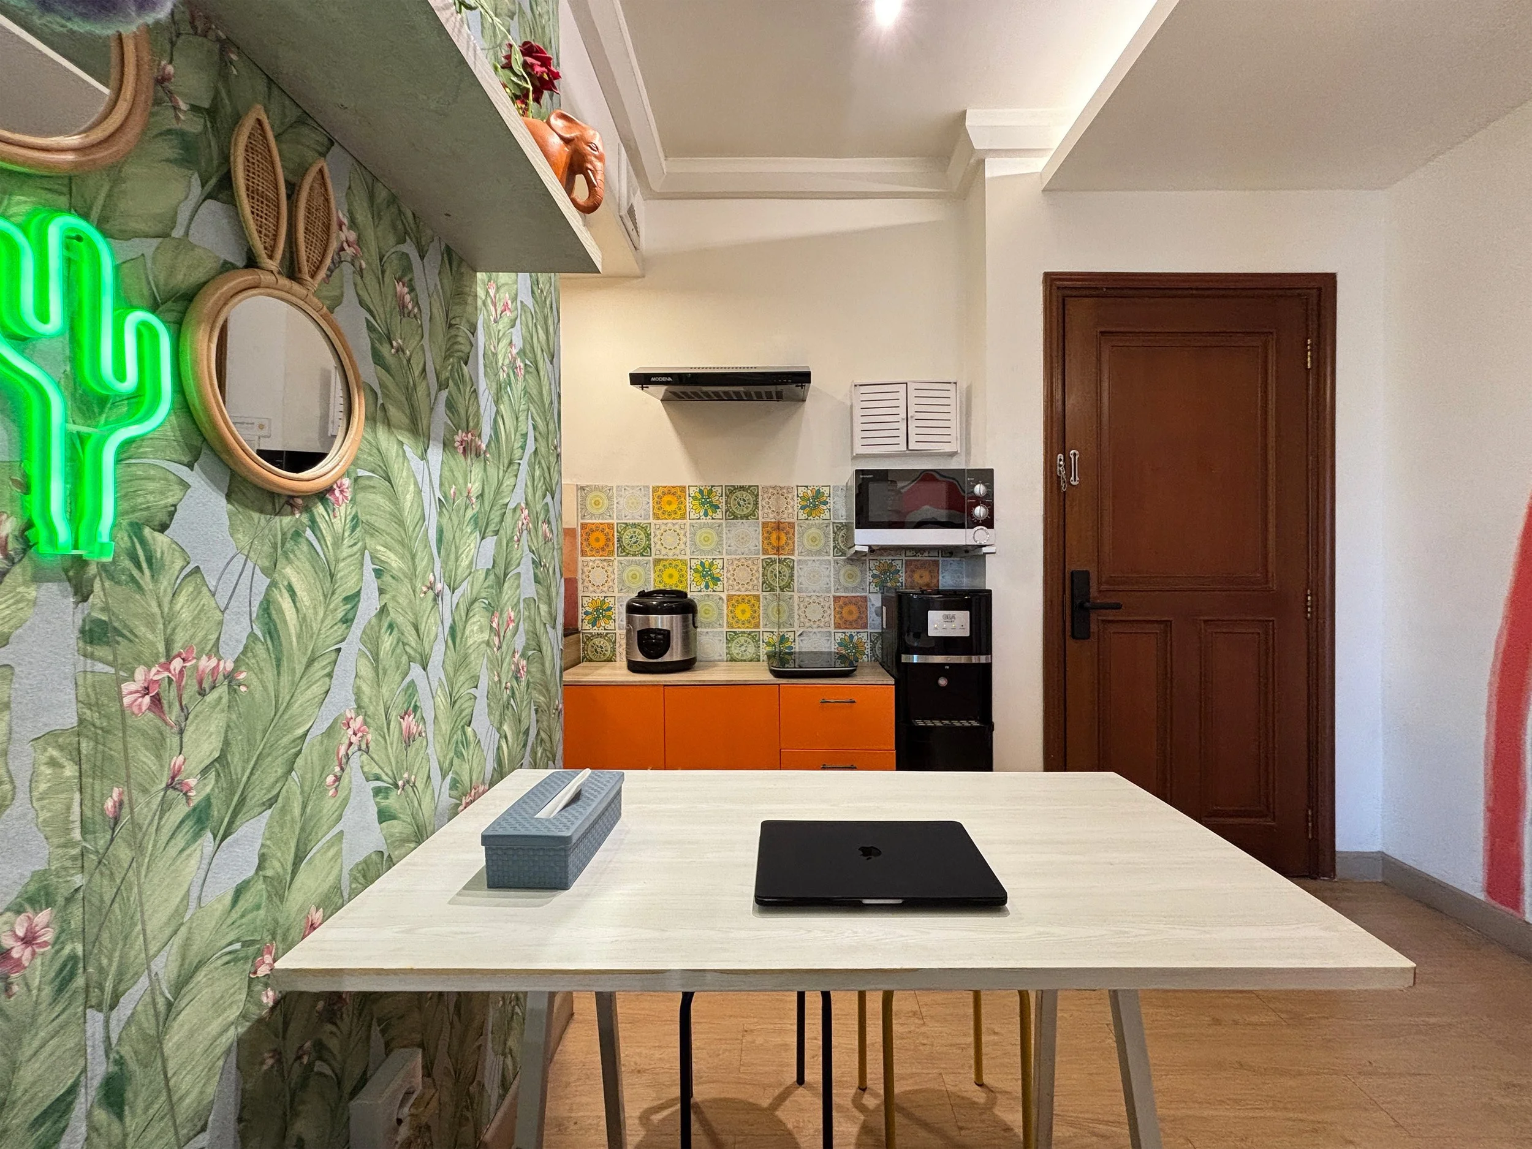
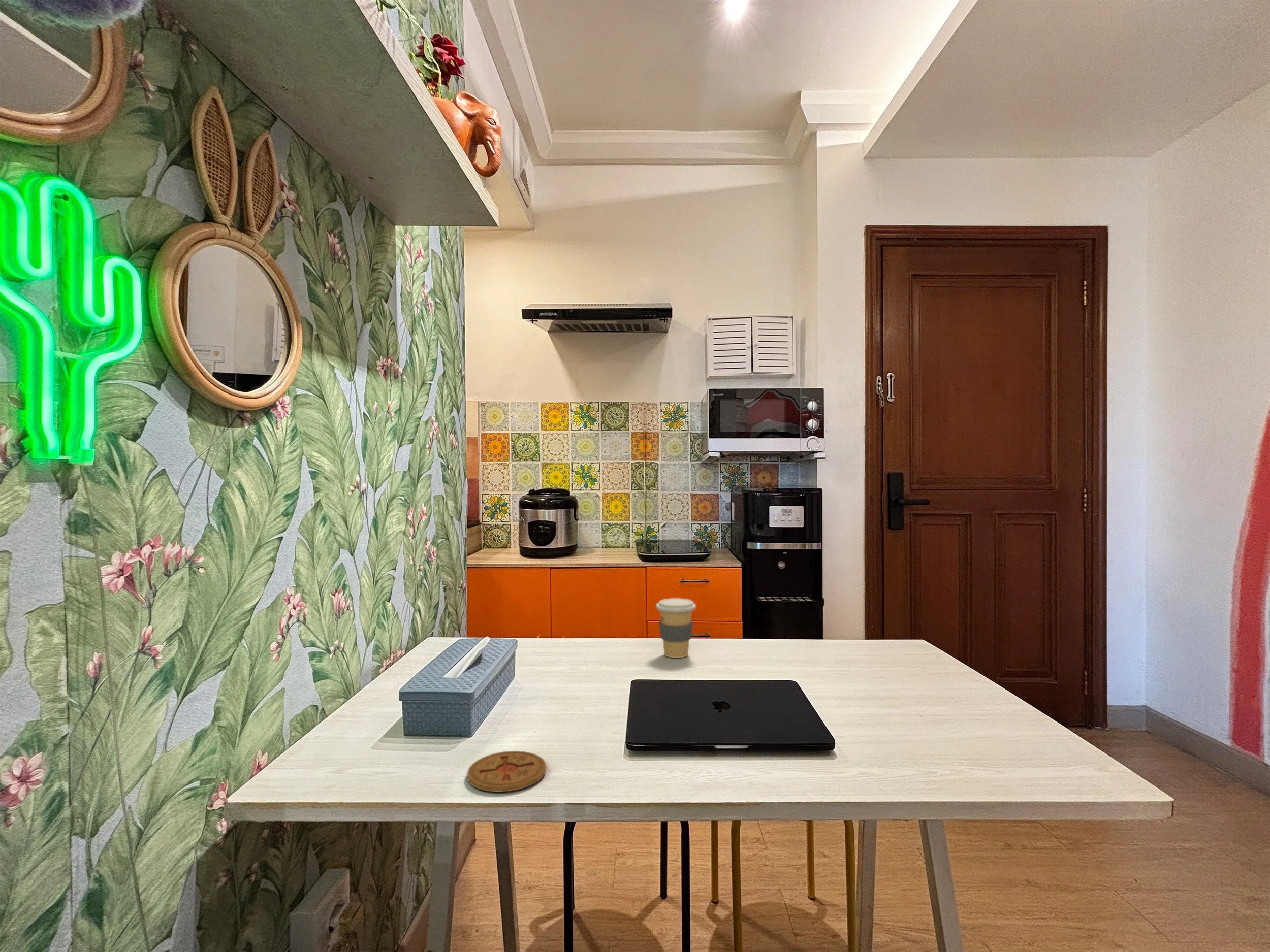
+ coffee cup [656,598,696,659]
+ coaster [467,750,547,793]
